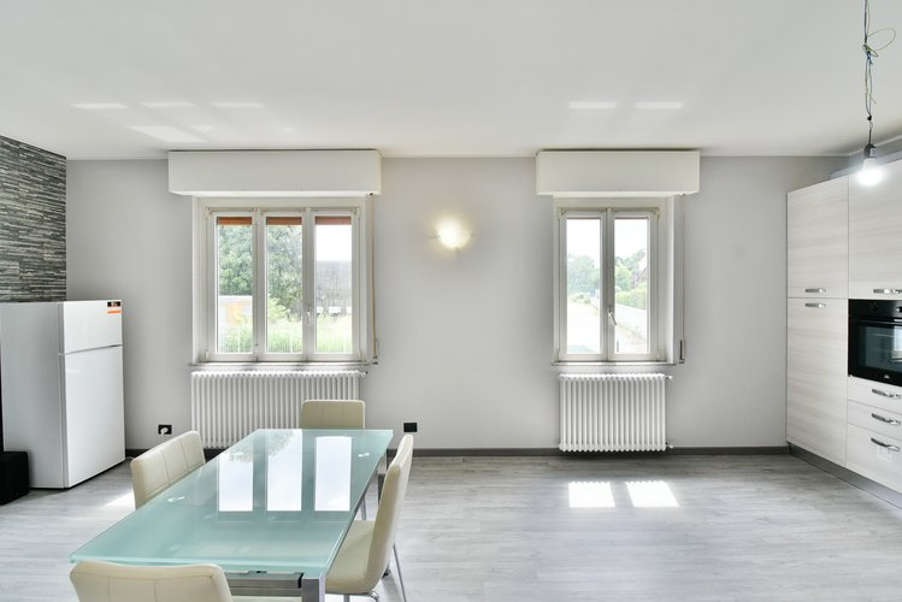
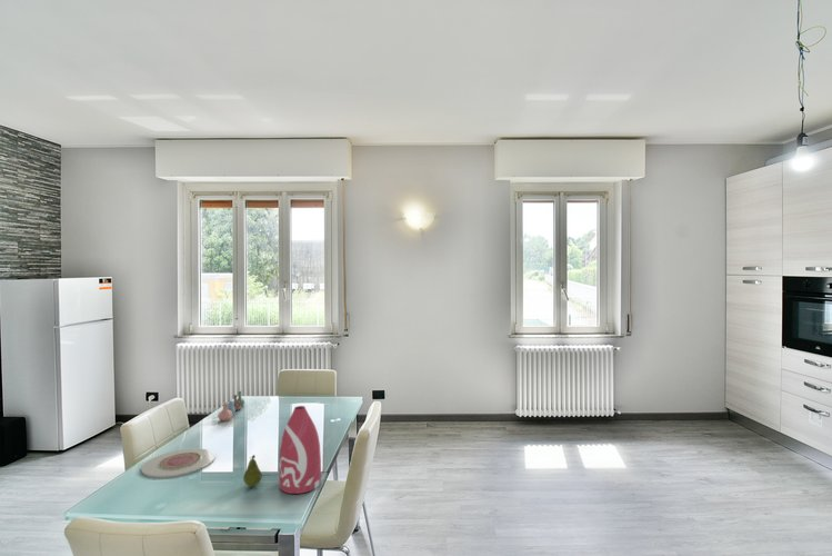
+ vase [217,390,245,423]
+ plate [140,447,215,479]
+ bottle [278,405,322,495]
+ fruit [242,454,262,487]
